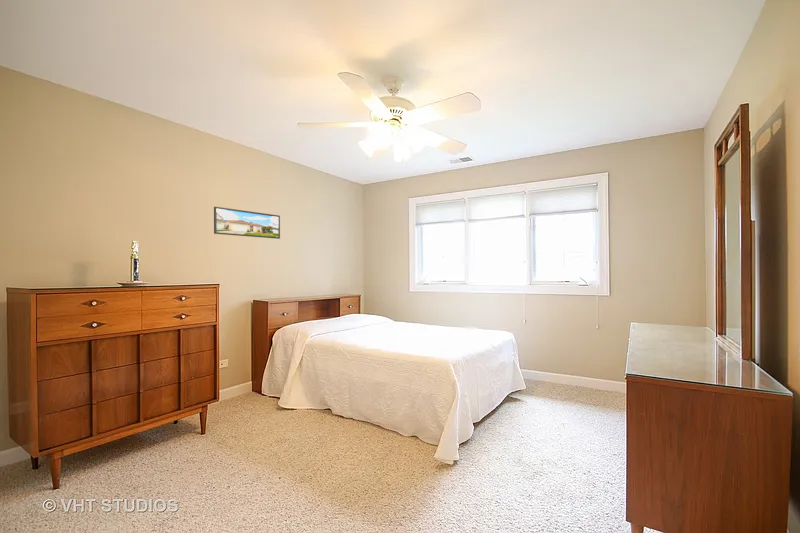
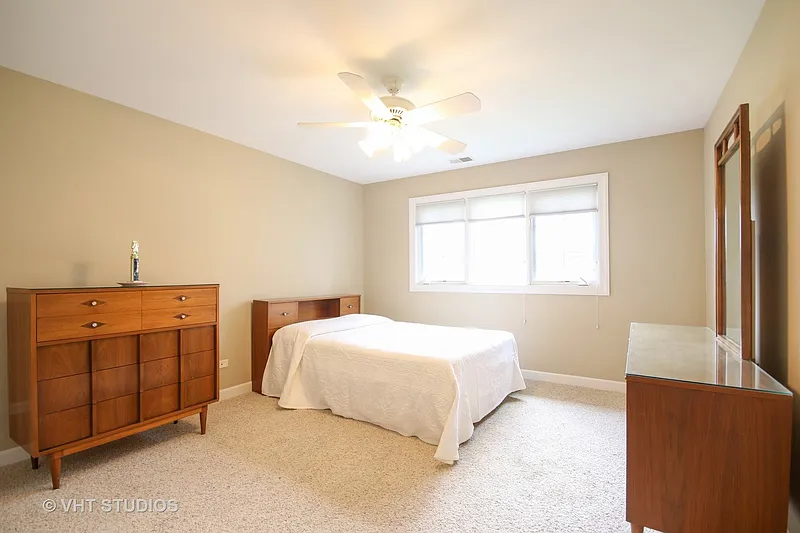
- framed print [213,206,281,240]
